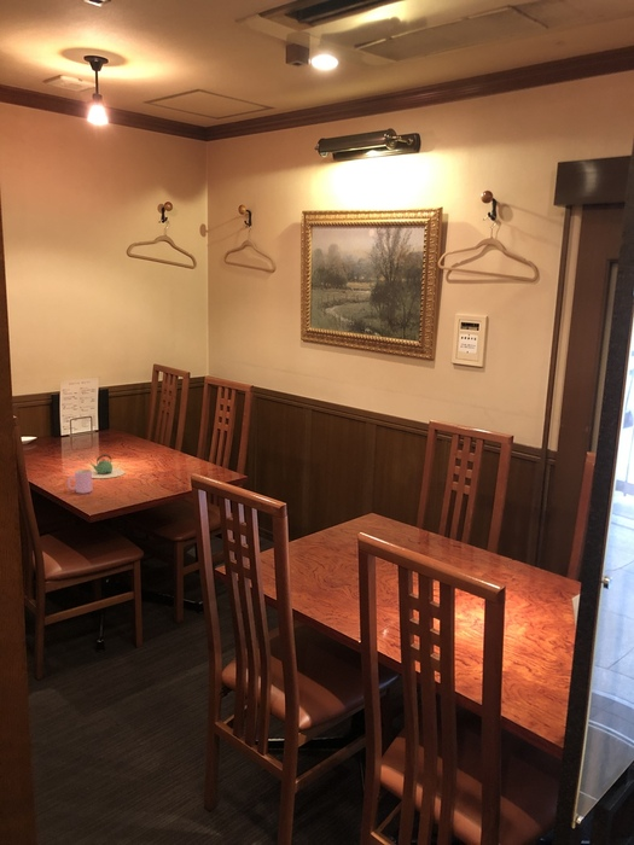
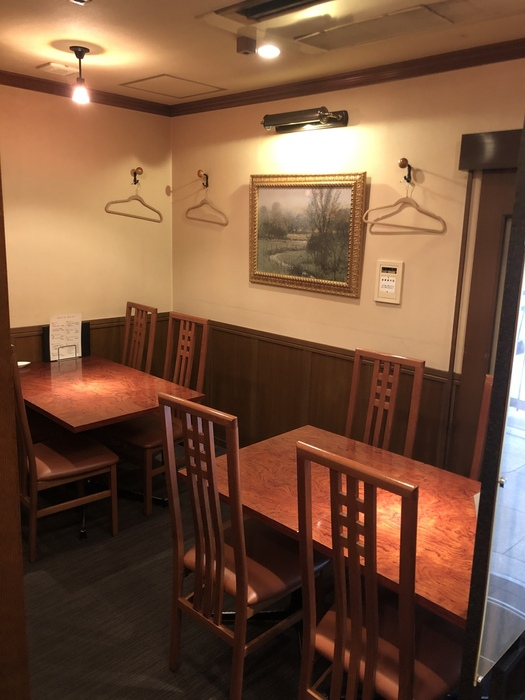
- teapot [89,453,126,479]
- cup [66,468,94,494]
